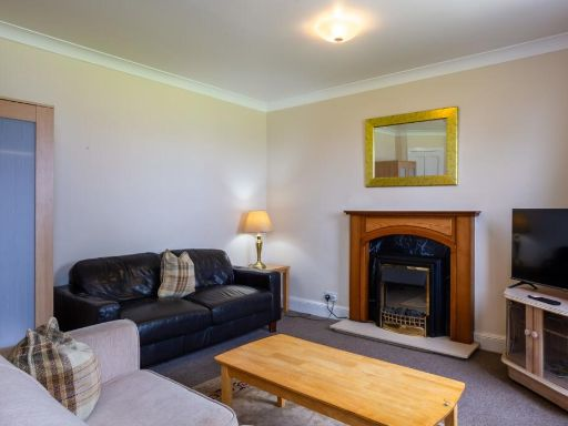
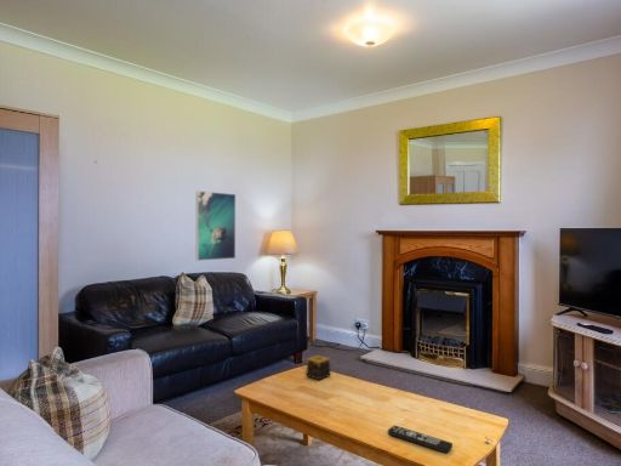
+ remote control [387,425,454,454]
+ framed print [195,189,237,262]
+ candle [306,354,332,381]
